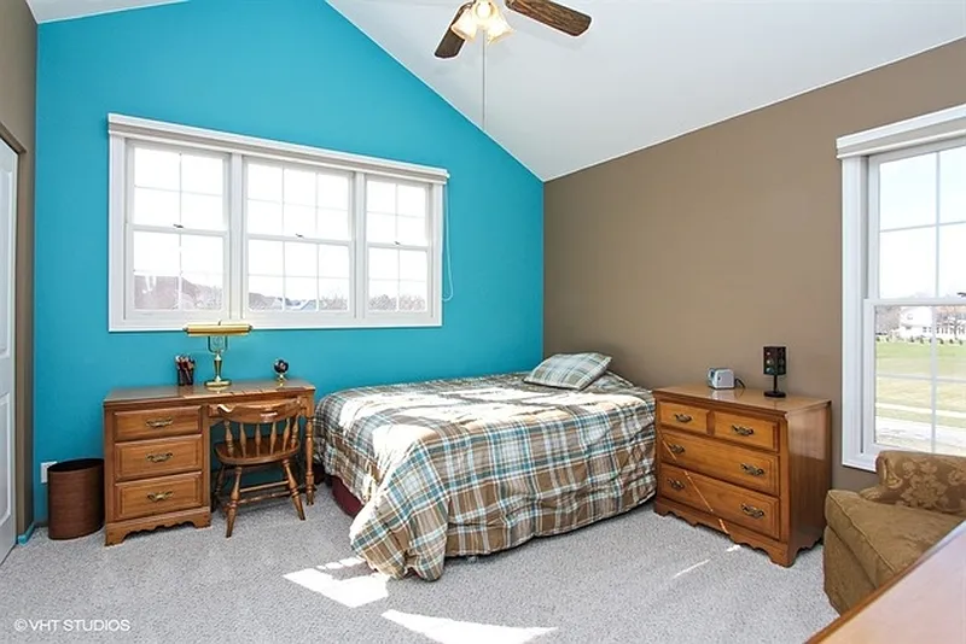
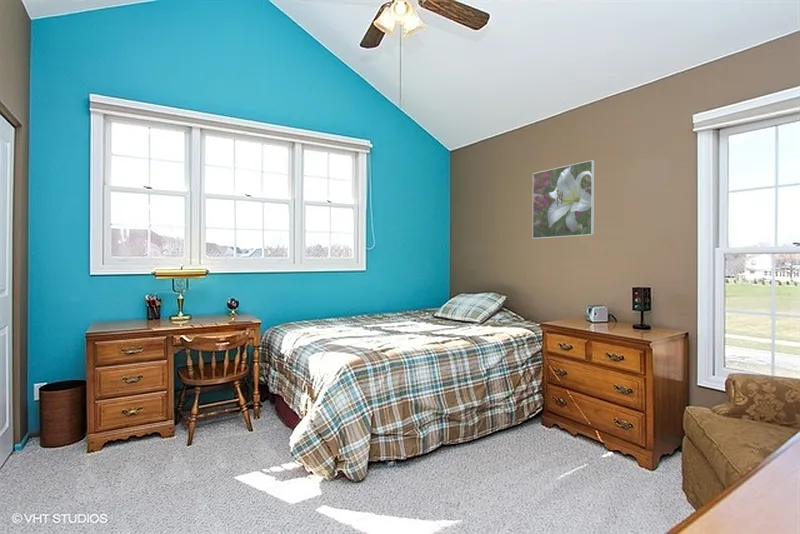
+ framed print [532,159,596,240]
